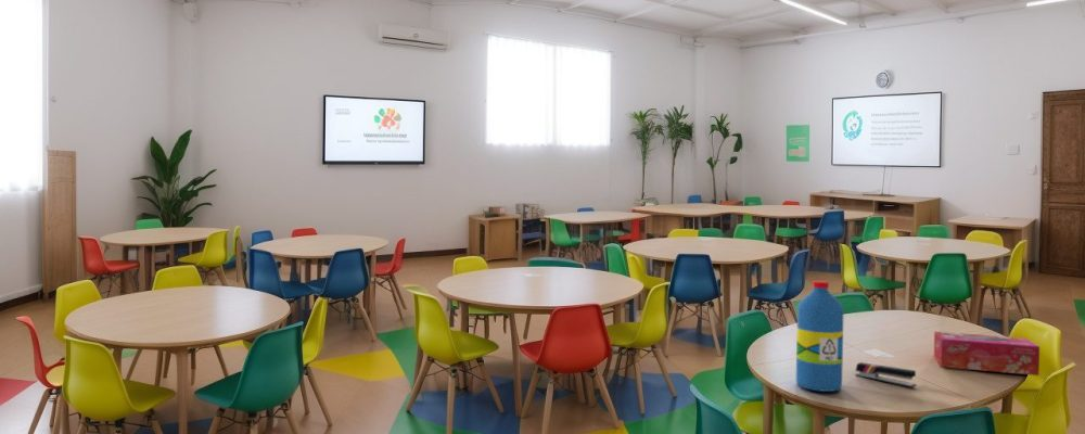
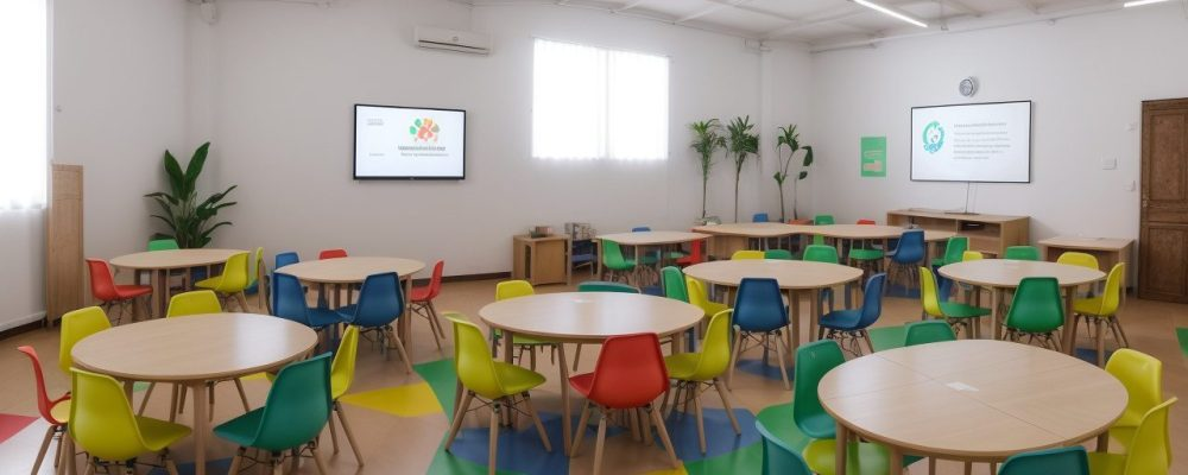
- tissue box [933,331,1041,376]
- stapler [854,361,917,388]
- water bottle [795,280,844,393]
